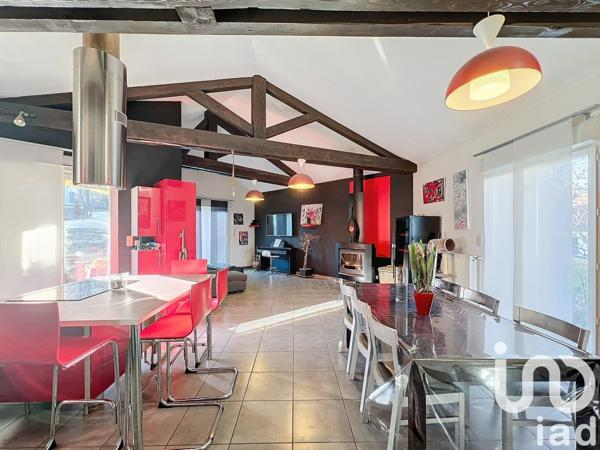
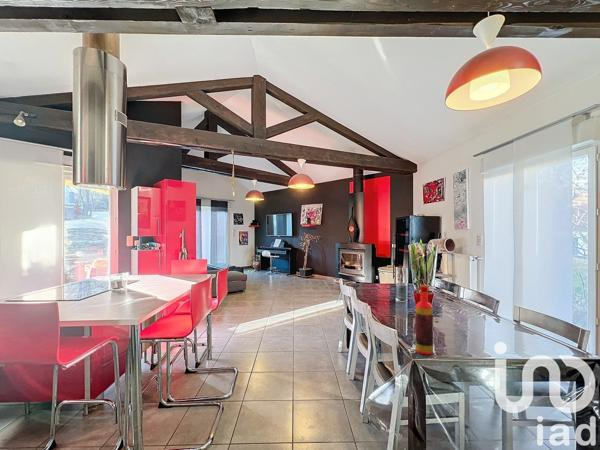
+ bottle [415,284,434,356]
